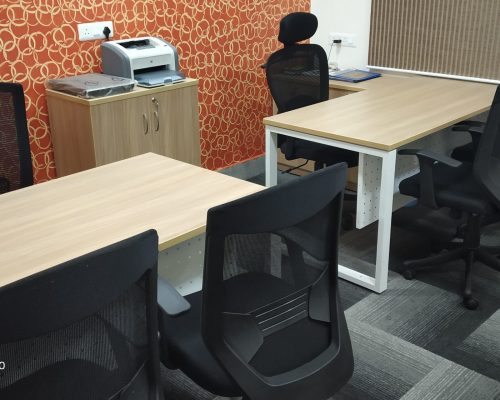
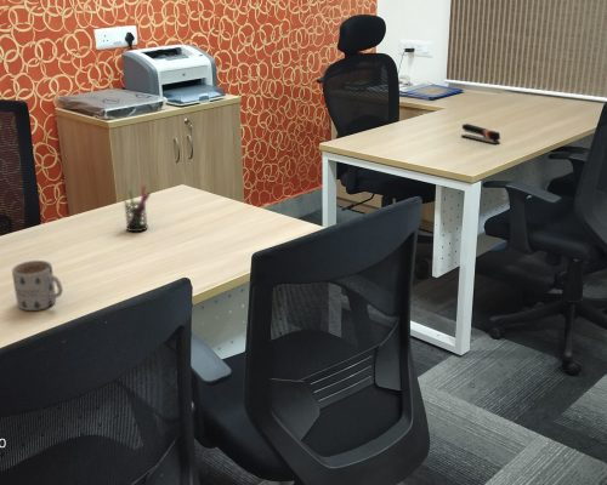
+ mug [11,259,63,312]
+ stapler [460,122,501,146]
+ pen holder [118,184,152,233]
